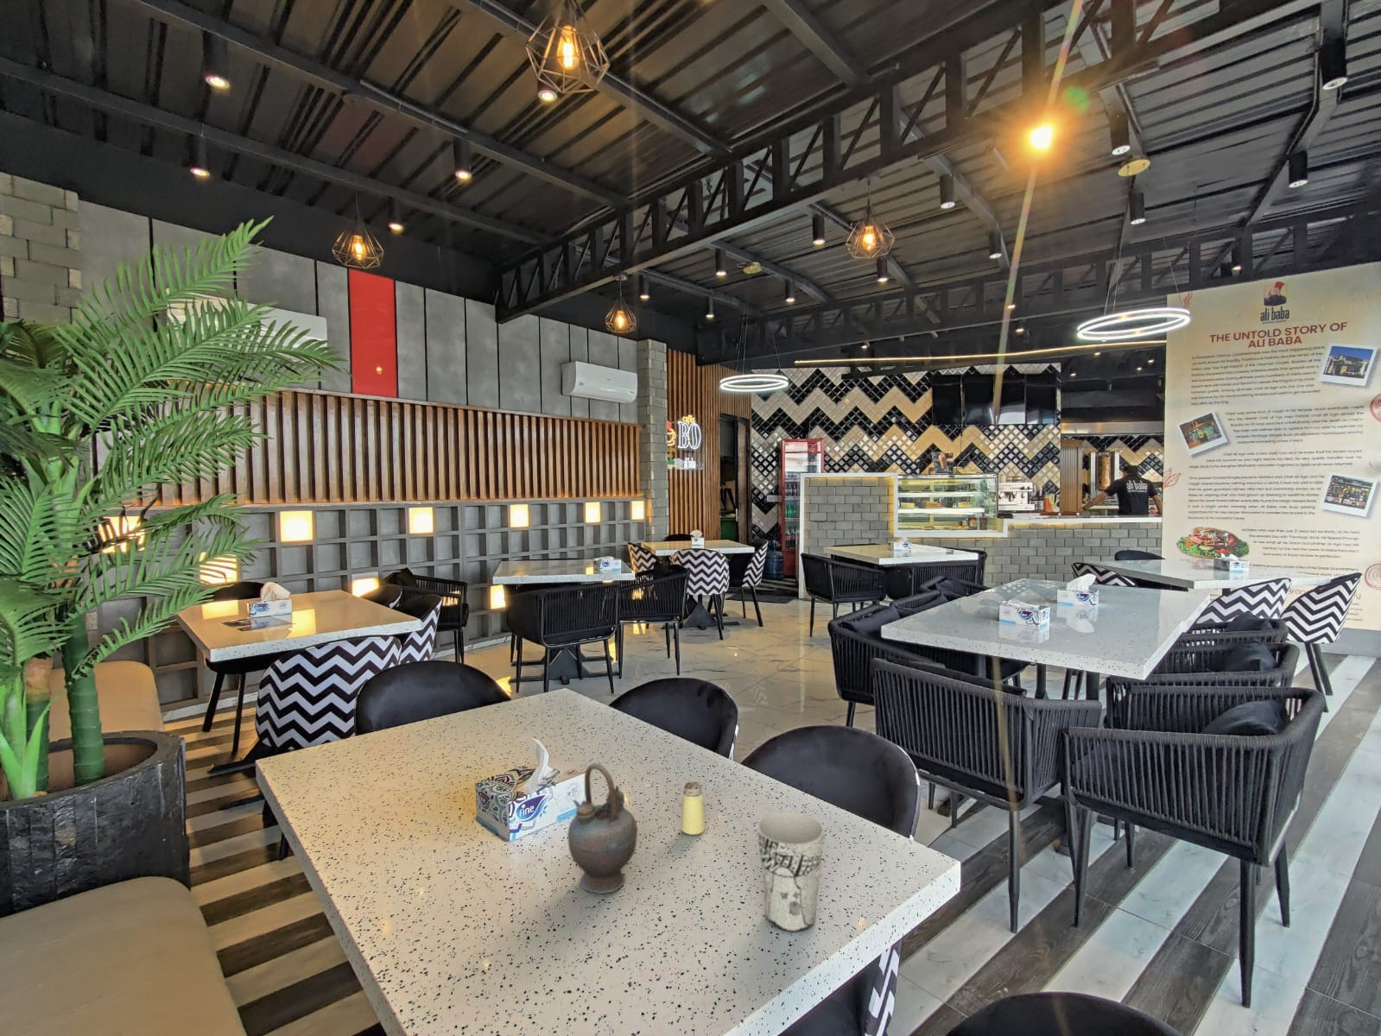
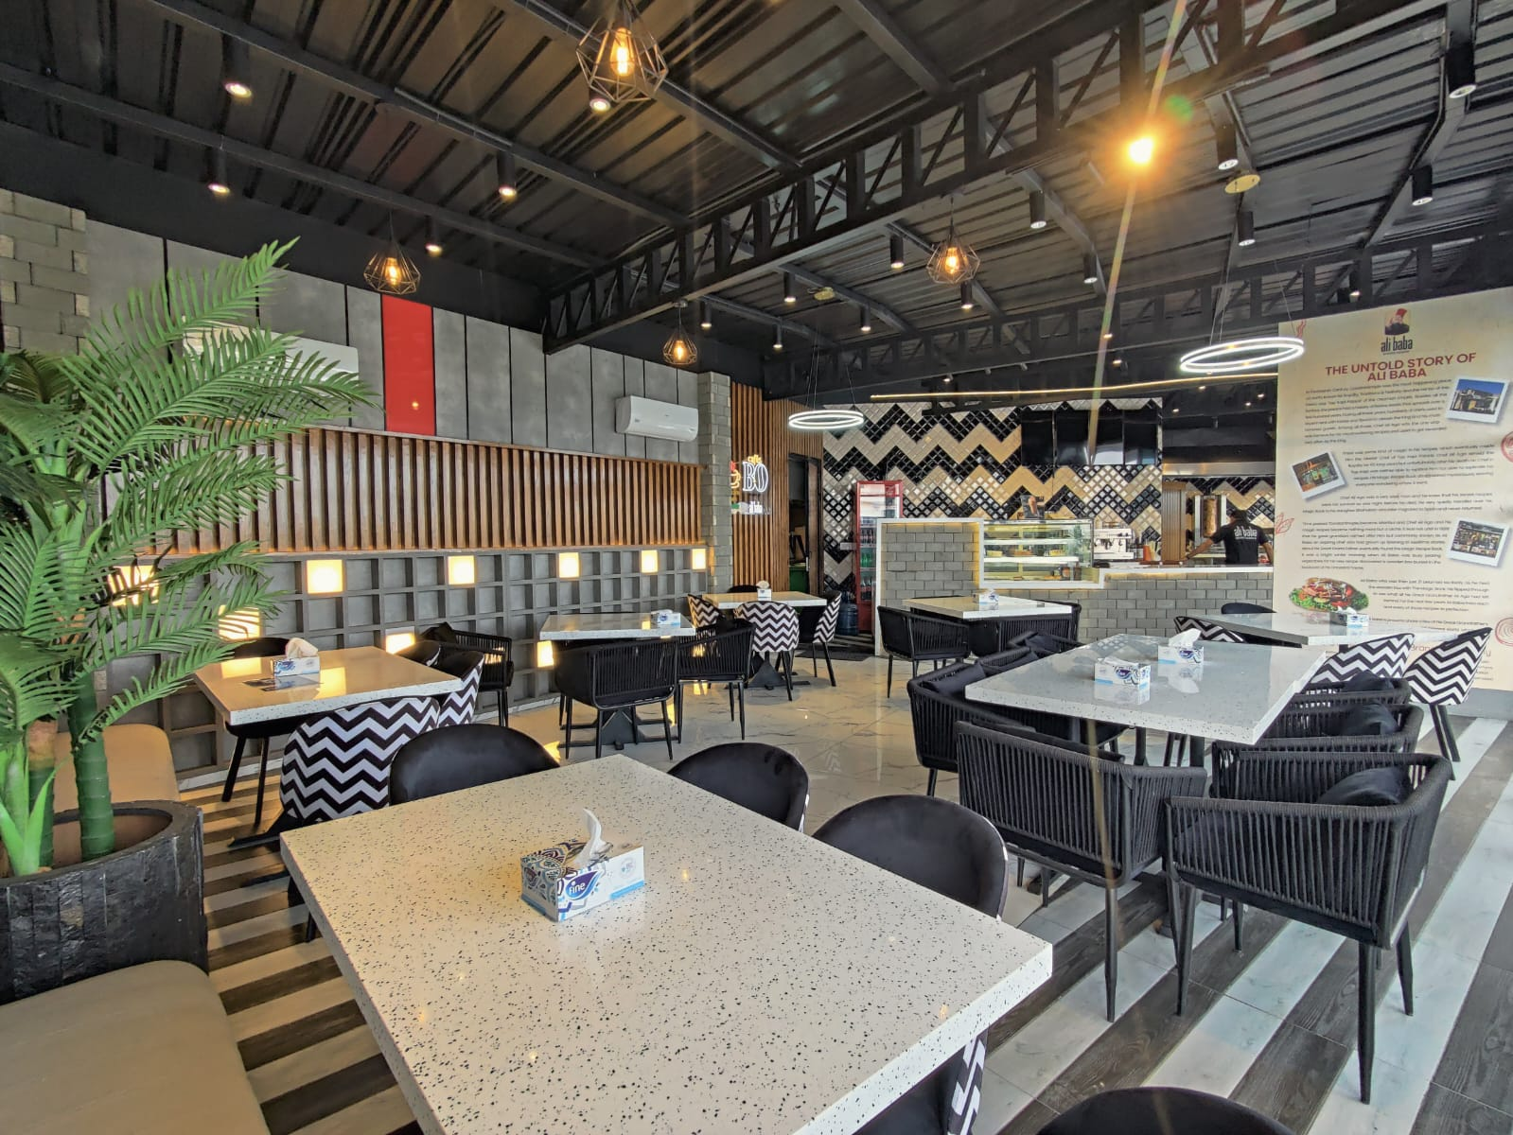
- cup [756,811,825,933]
- teapot [567,763,638,895]
- saltshaker [680,781,705,836]
